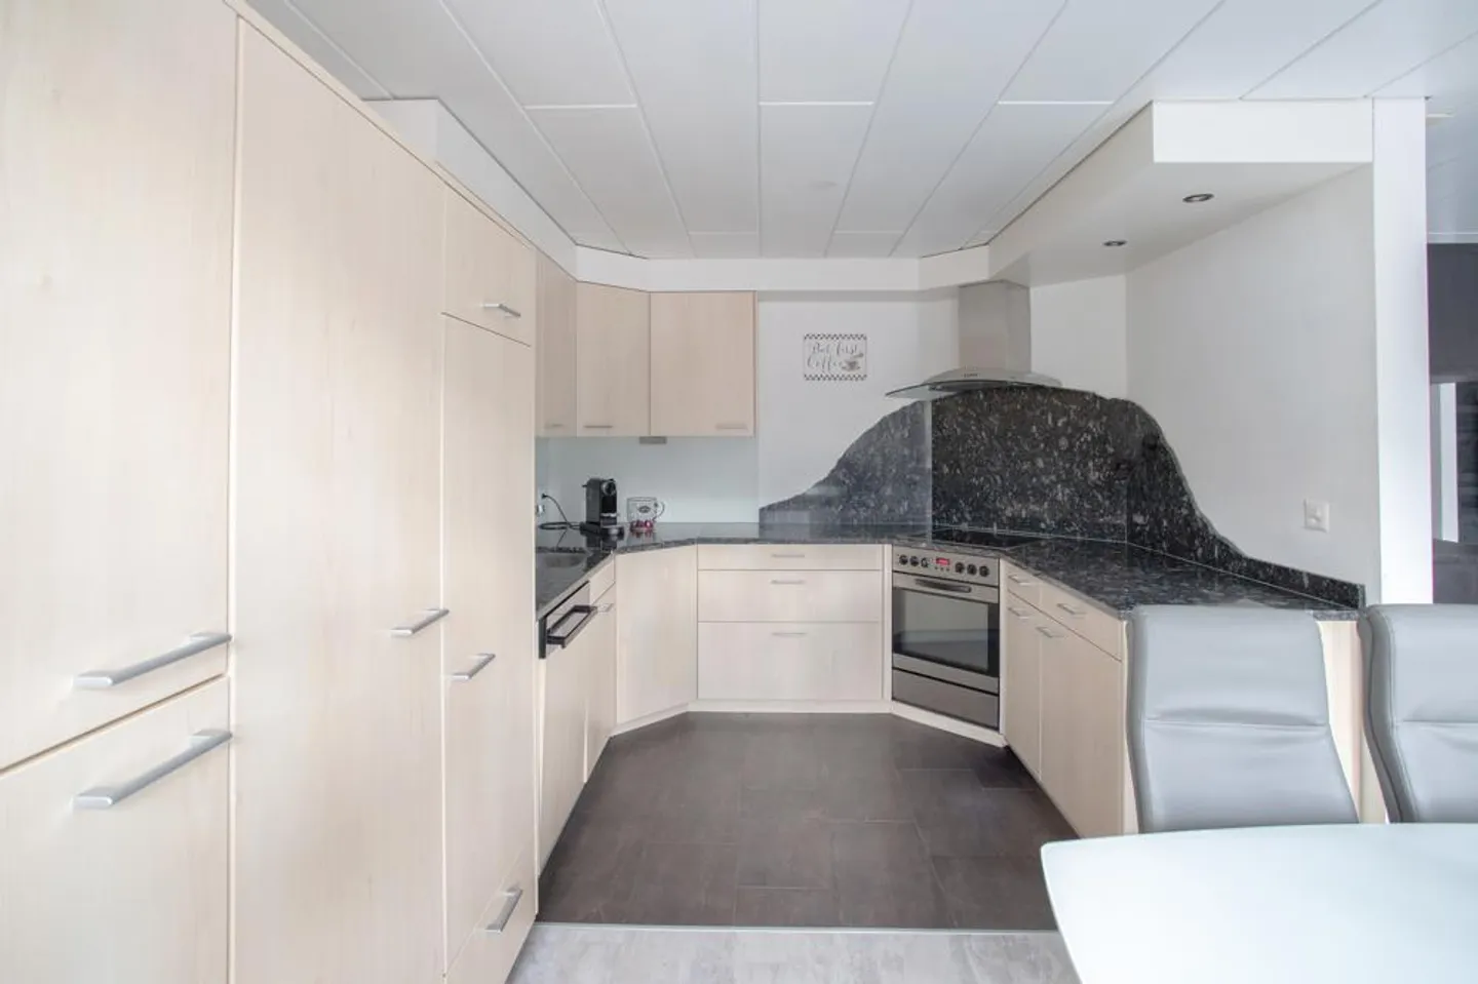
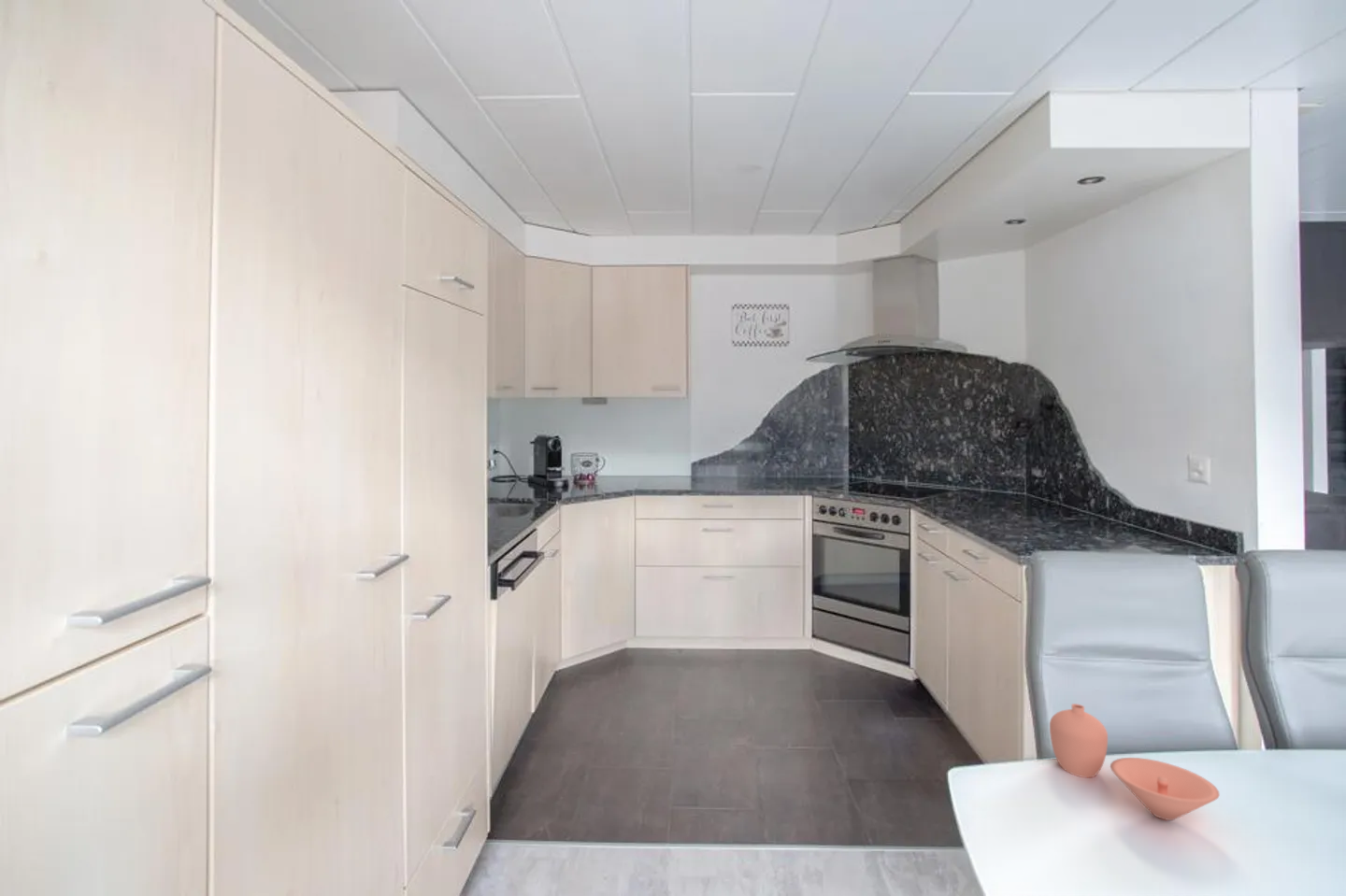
+ decorative bowl [1049,703,1221,821]
